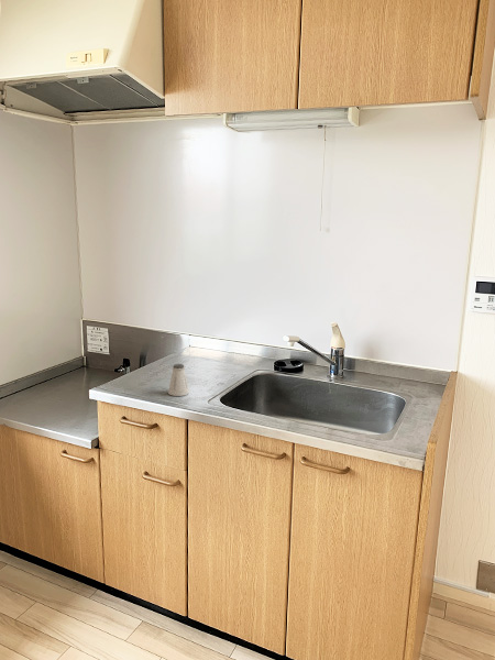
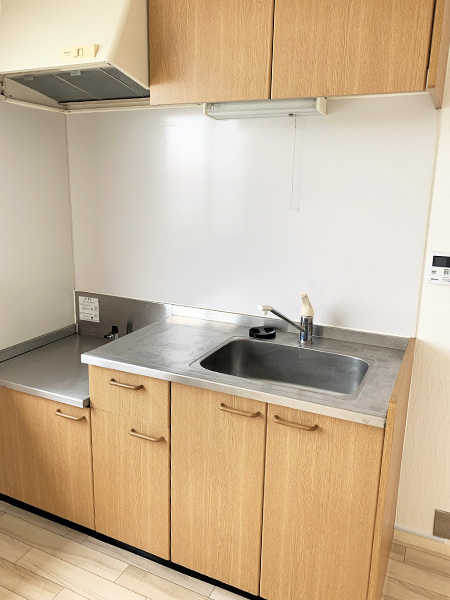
- saltshaker [167,363,190,397]
